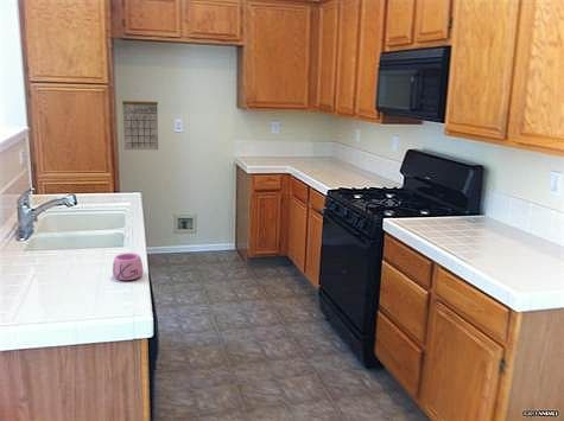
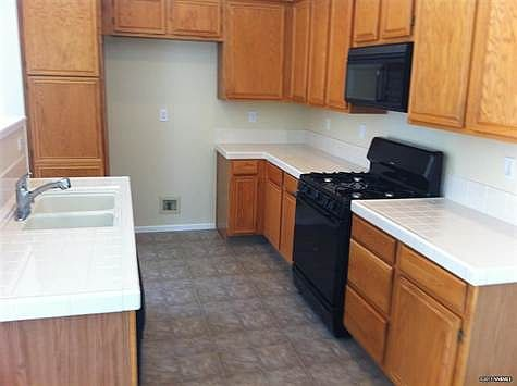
- calendar [121,89,159,151]
- mug [112,251,144,281]
